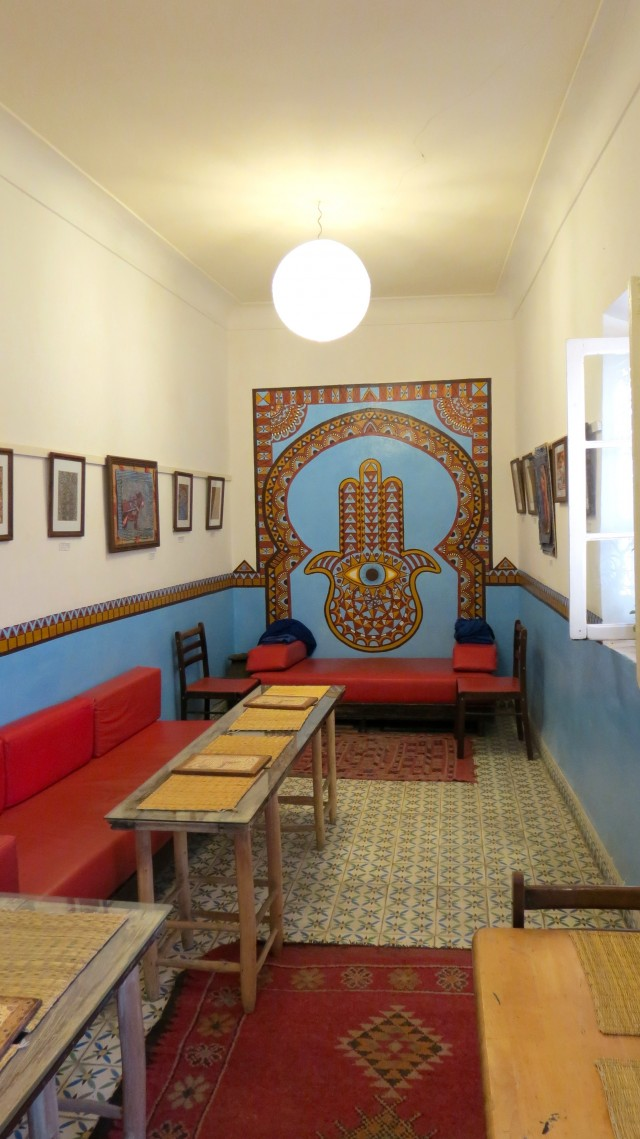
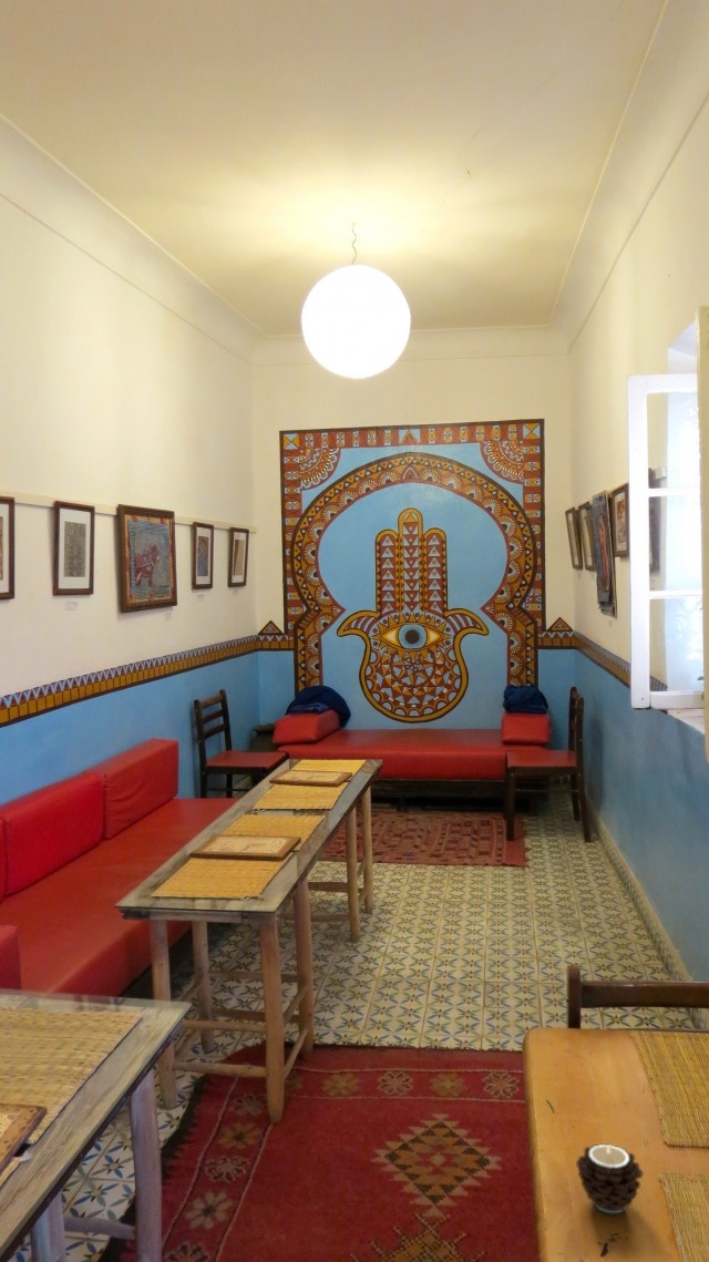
+ candle [575,1143,645,1214]
